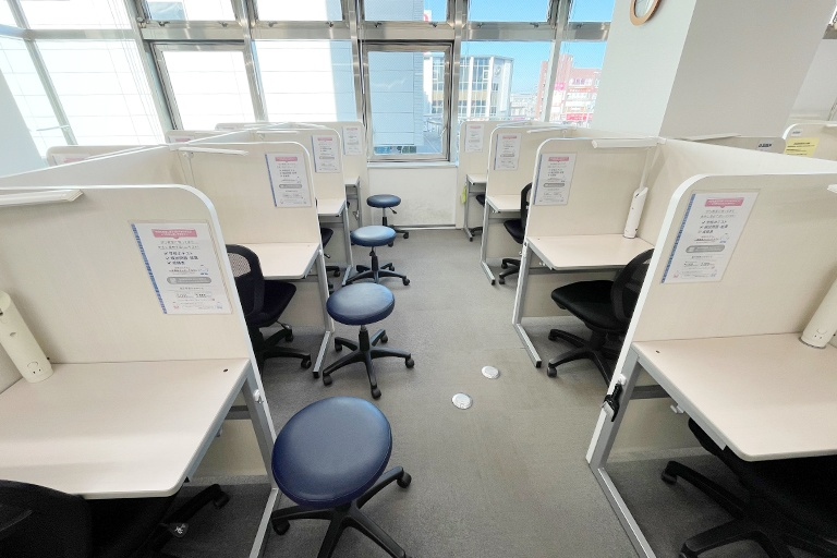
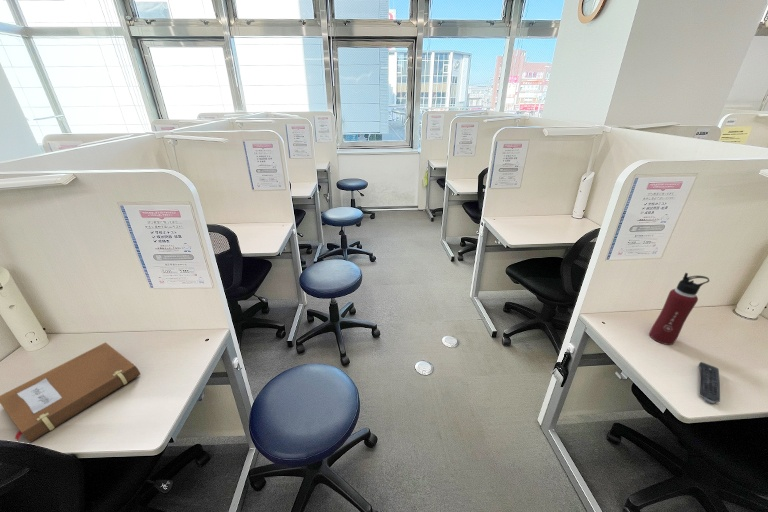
+ notebook [0,341,141,444]
+ water bottle [648,272,710,346]
+ remote control [697,361,721,404]
